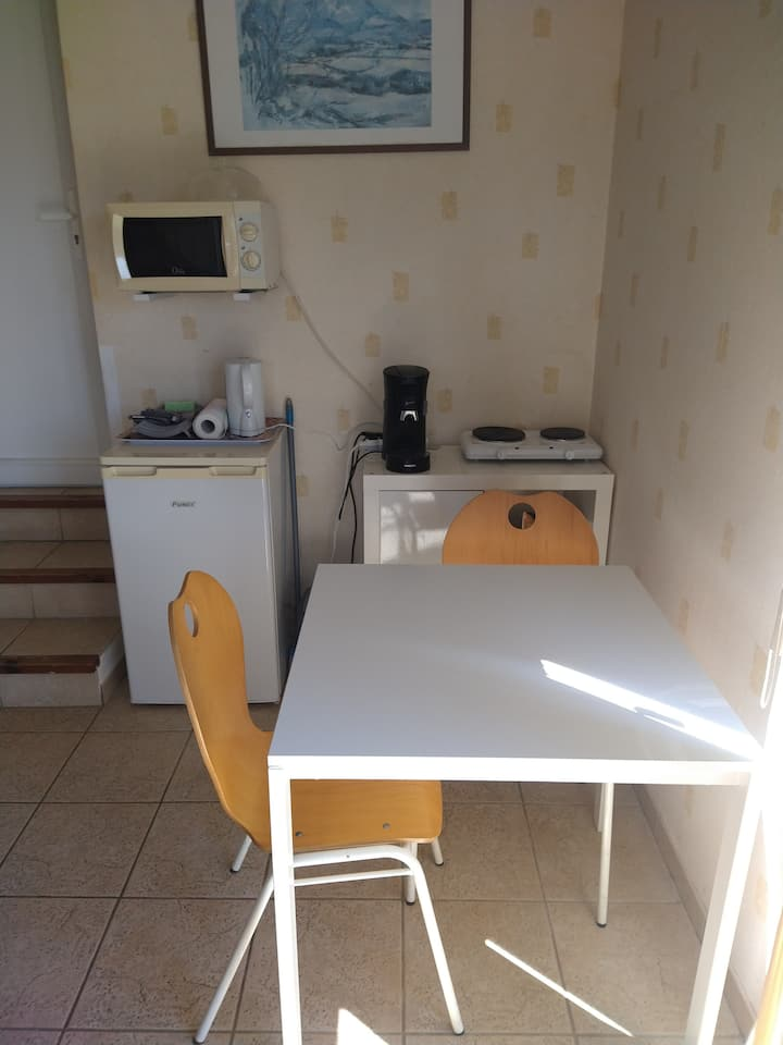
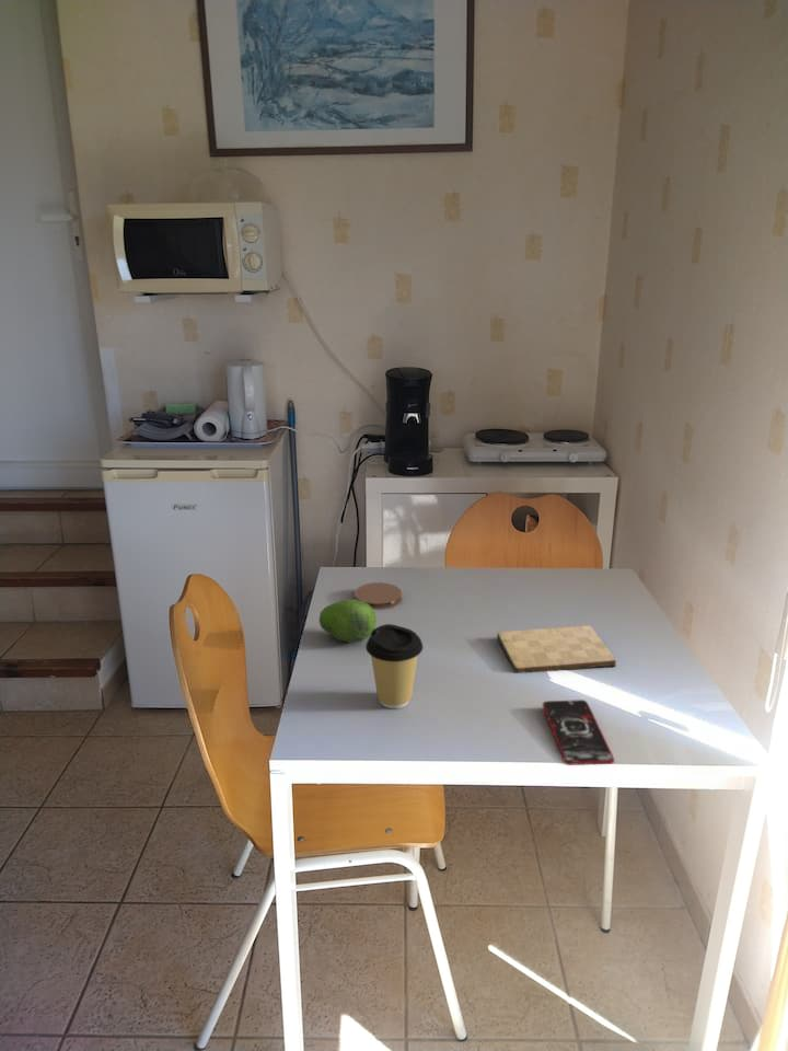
+ coaster [354,581,403,610]
+ cutting board [496,625,617,674]
+ fruit [317,599,378,644]
+ smartphone [542,698,615,766]
+ coffee cup [364,623,424,709]
